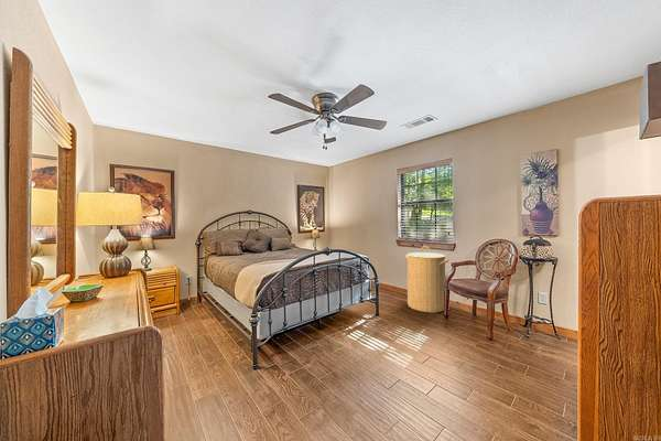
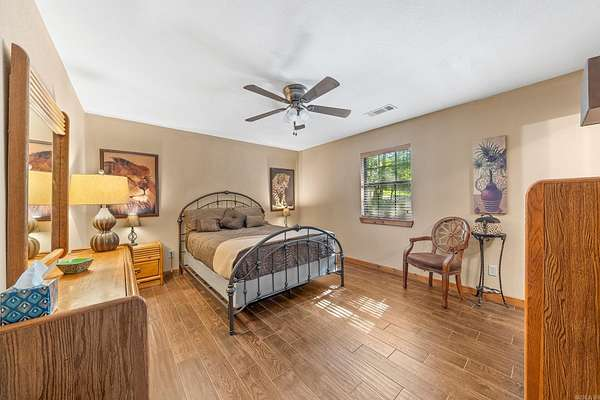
- laundry hamper [404,245,449,314]
